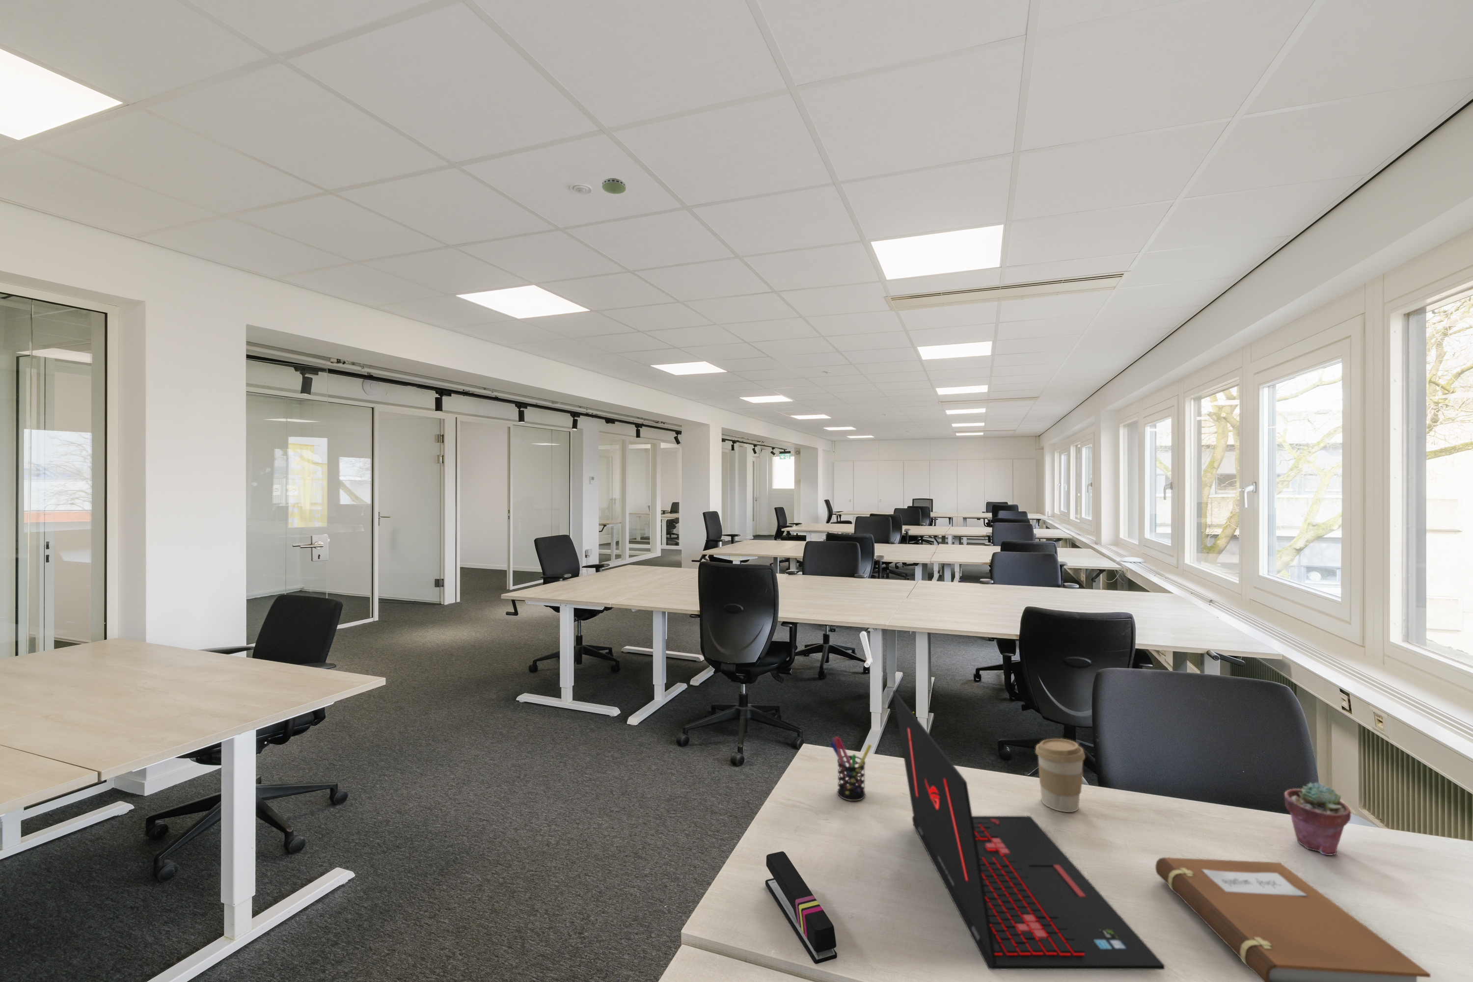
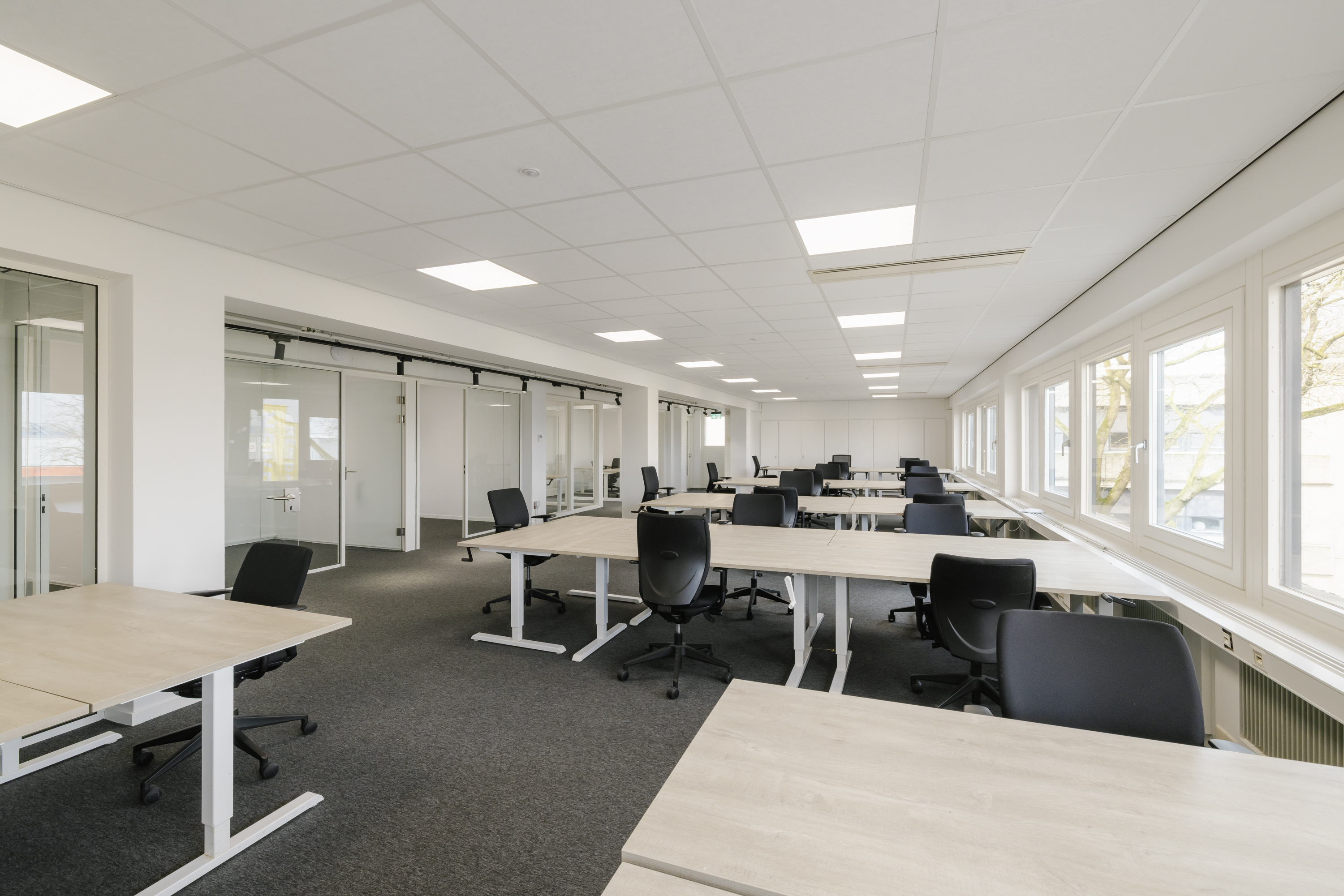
- pen holder [830,736,872,801]
- potted succulent [1284,781,1351,856]
- coffee cup [1035,738,1086,813]
- stapler [765,850,837,964]
- notebook [1155,857,1430,982]
- laptop [892,689,1165,970]
- smoke detector [602,178,627,194]
